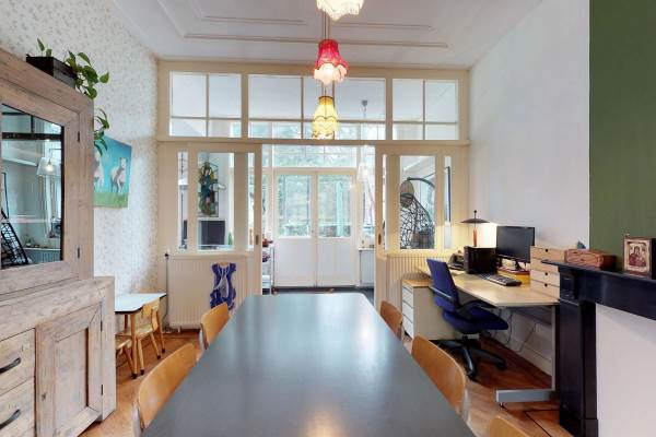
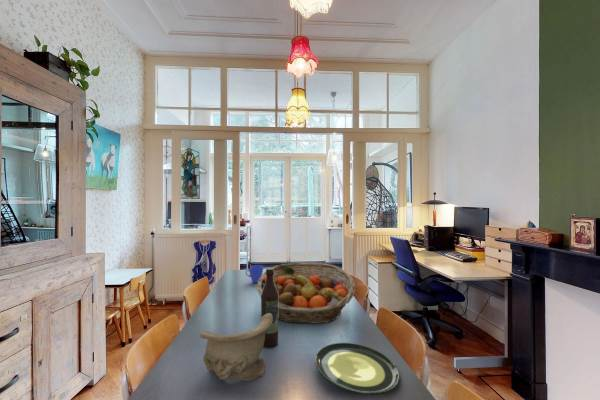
+ plate [314,342,401,396]
+ fruit basket [256,262,356,325]
+ wine bottle [260,267,279,349]
+ mug [245,264,264,284]
+ decorative bowl [199,313,273,382]
